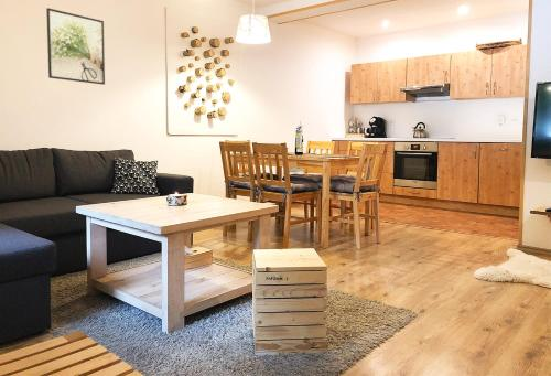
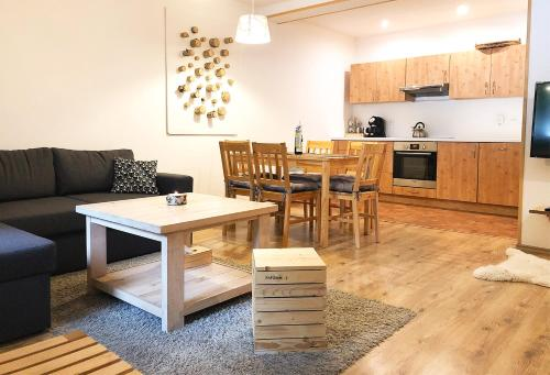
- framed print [45,7,106,86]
